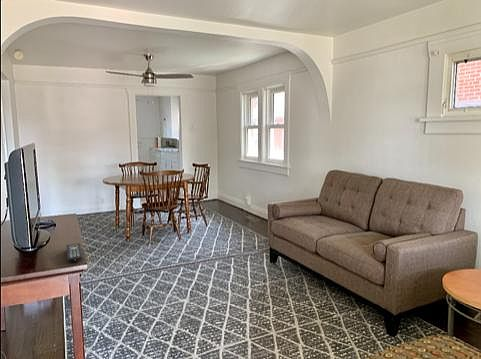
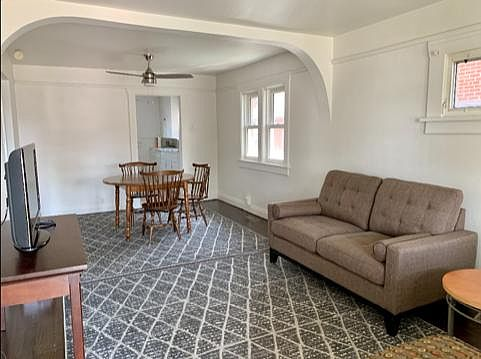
- remote control [65,242,83,263]
